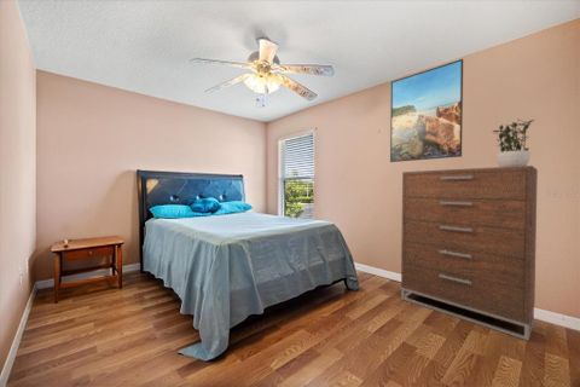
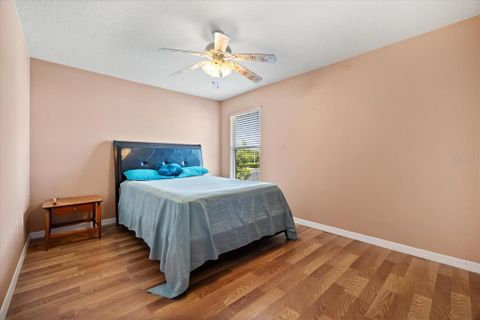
- dresser [400,164,539,341]
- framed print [389,58,464,163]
- potted plant [492,117,535,167]
